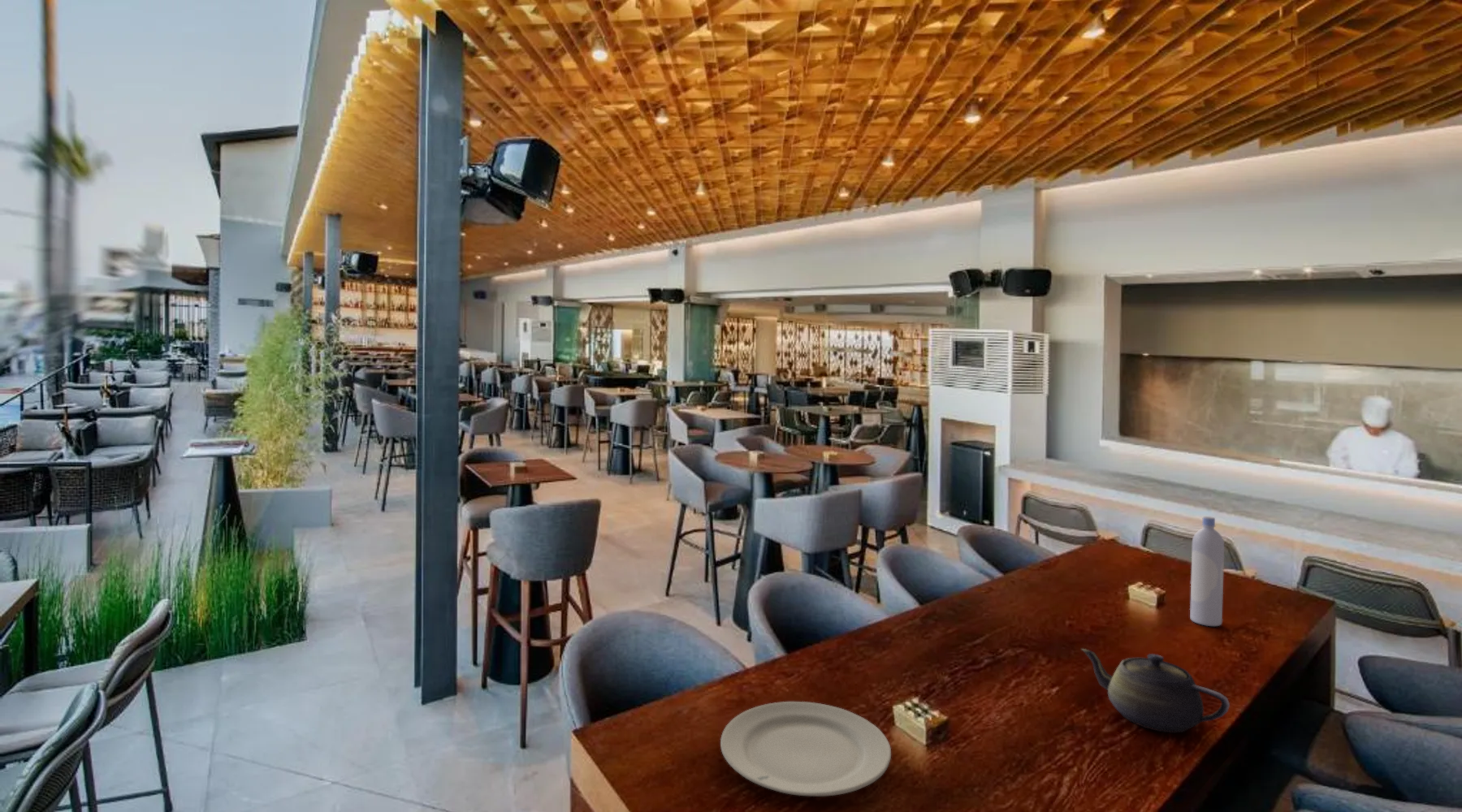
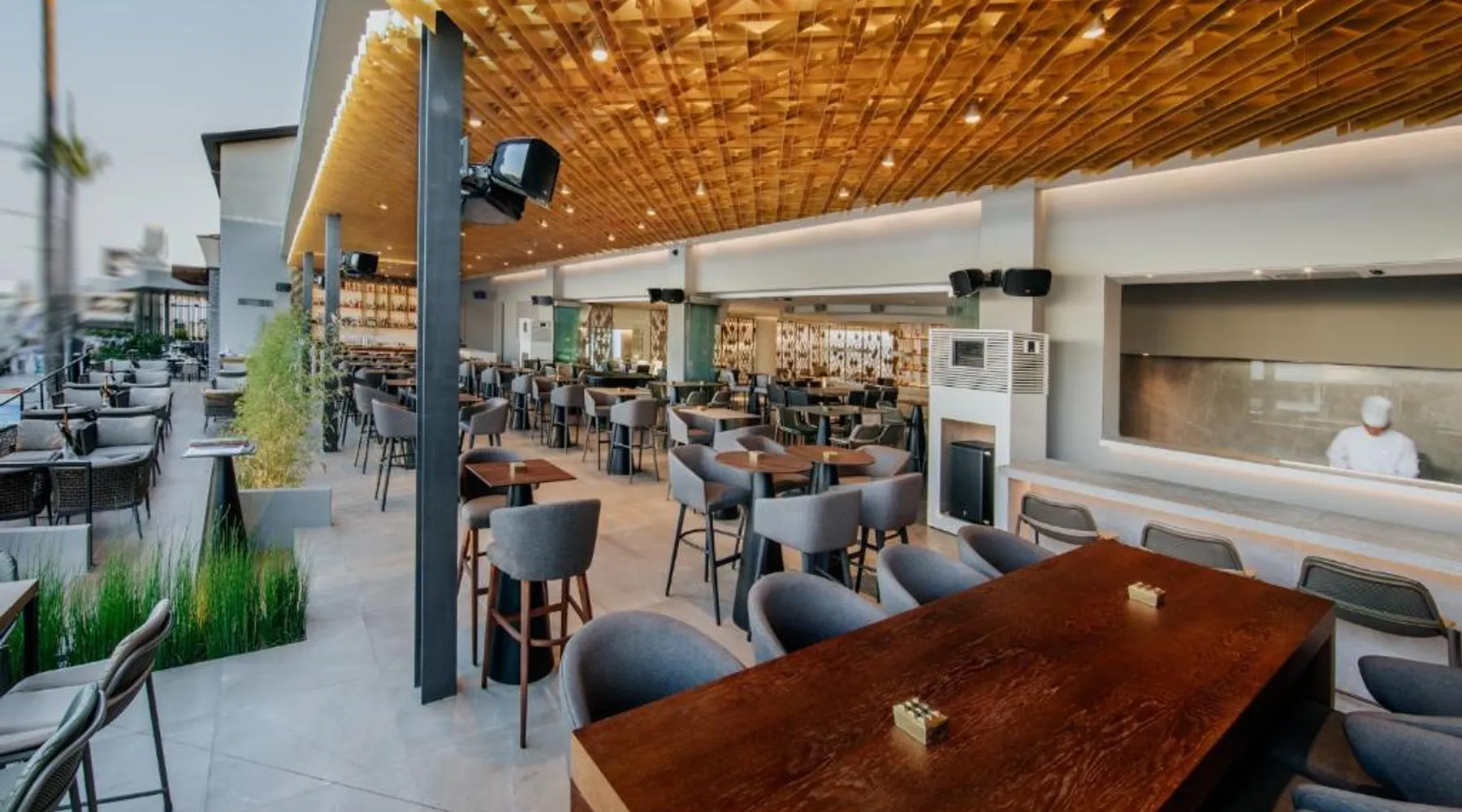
- chinaware [720,701,892,797]
- teapot [1080,648,1231,733]
- bottle [1189,516,1225,627]
